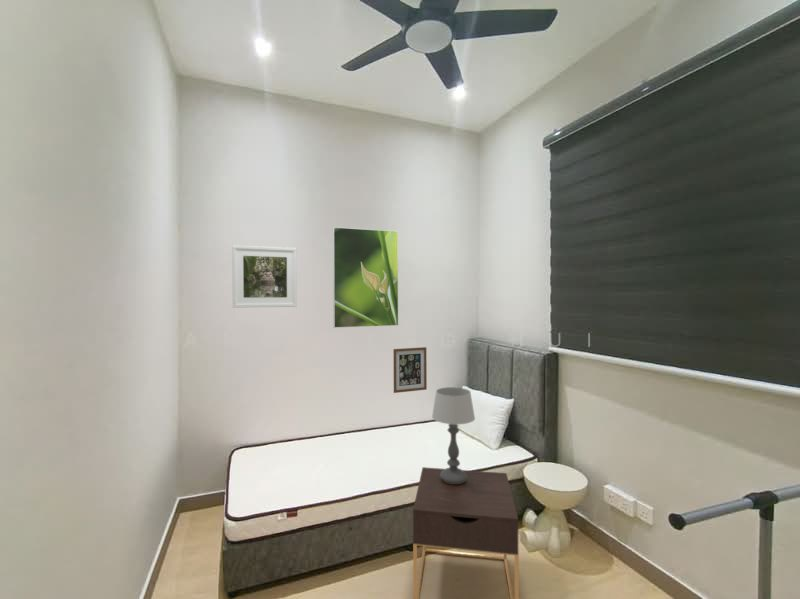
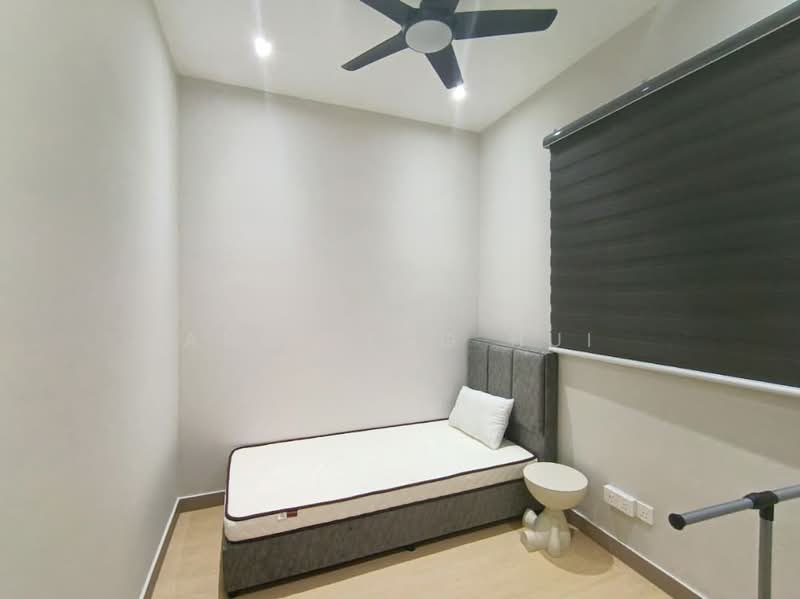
- table lamp [431,386,476,484]
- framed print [332,226,399,329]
- nightstand [412,466,520,599]
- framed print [231,244,298,309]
- wall art [392,346,428,394]
